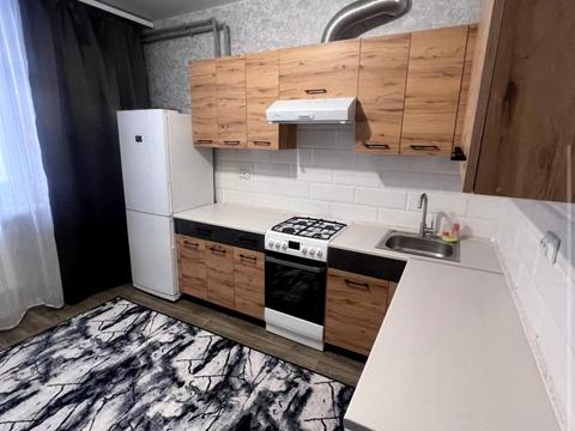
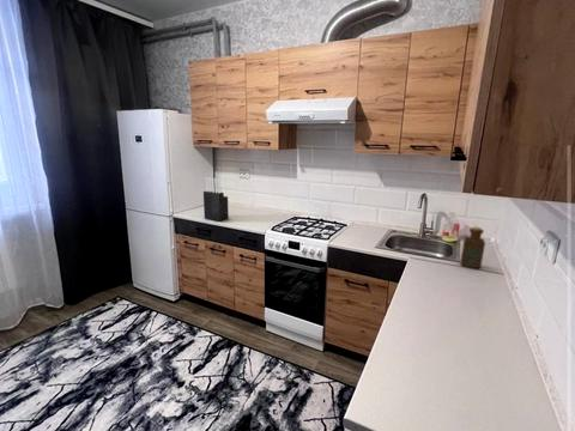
+ knife block [202,176,230,223]
+ bottle [459,226,486,269]
